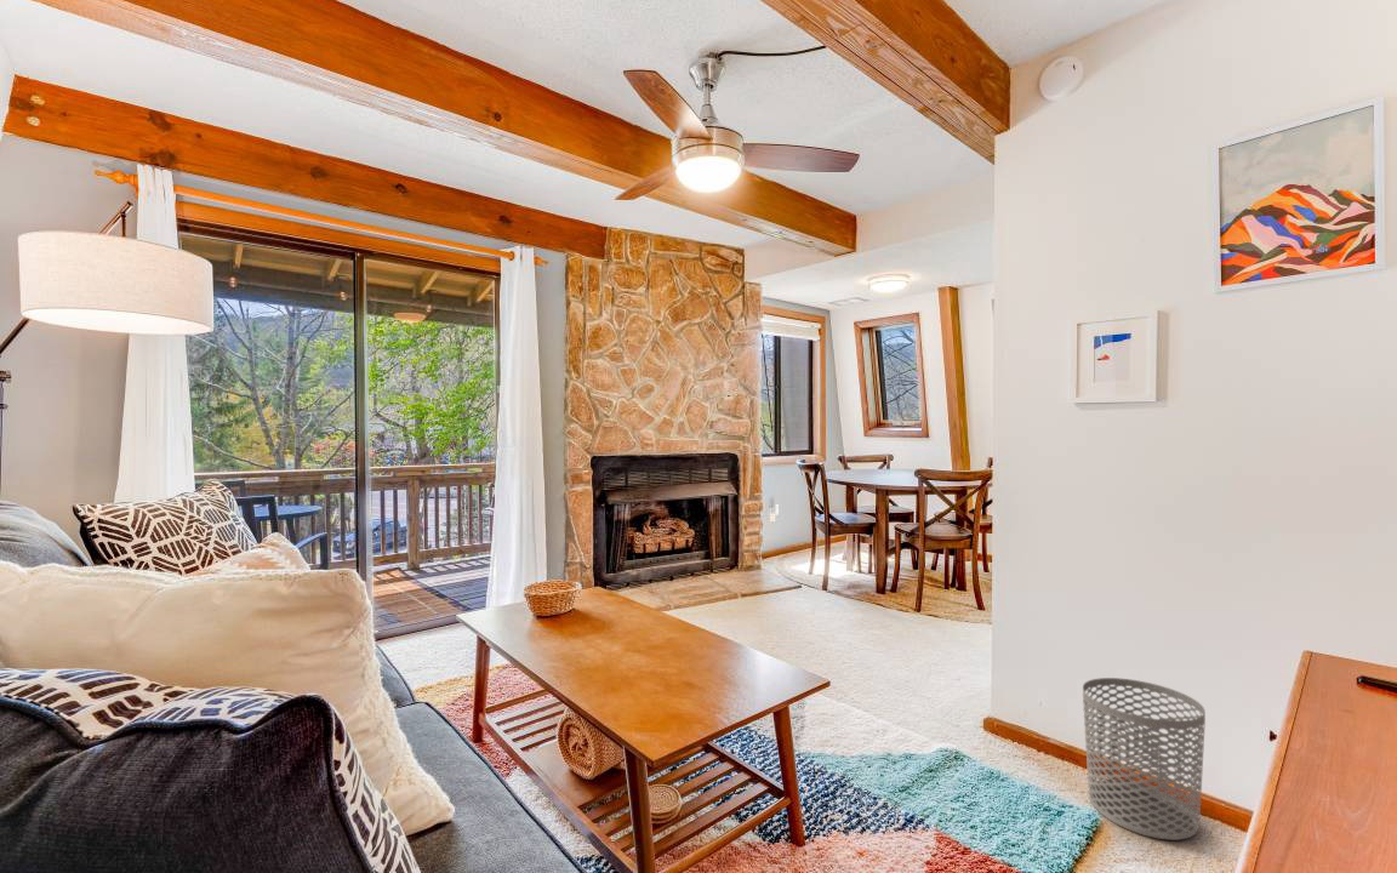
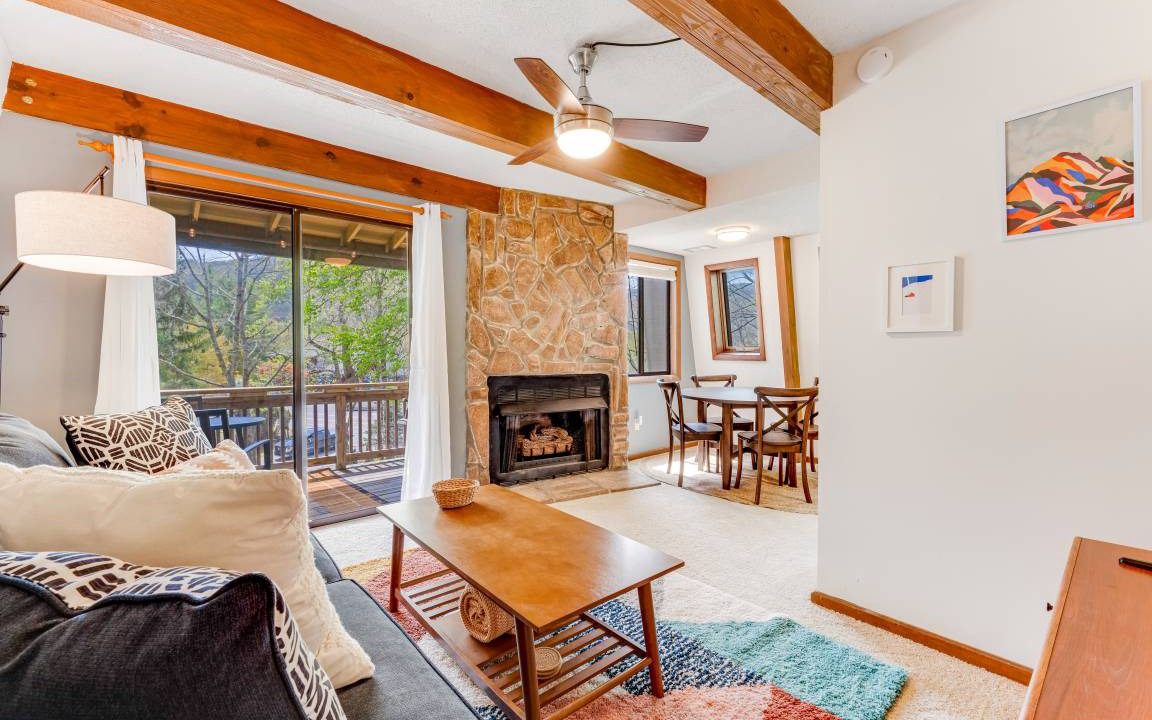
- waste bin [1082,677,1207,841]
